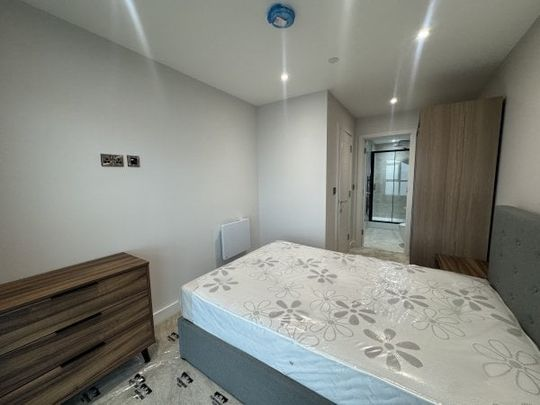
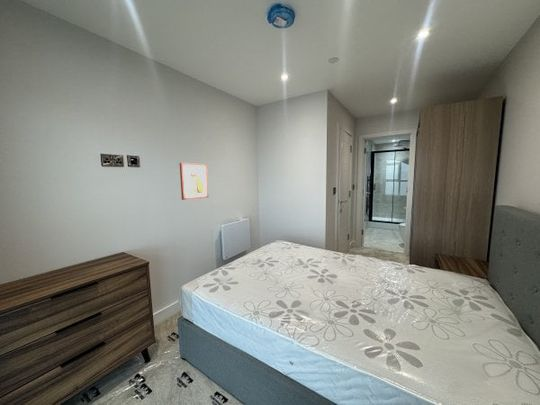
+ wall art [179,162,210,201]
